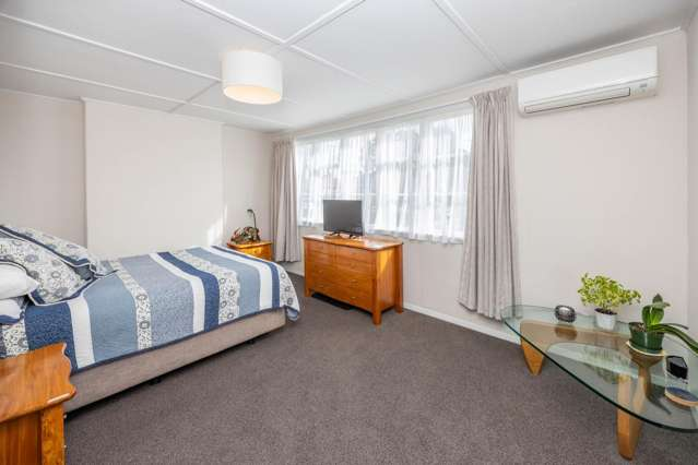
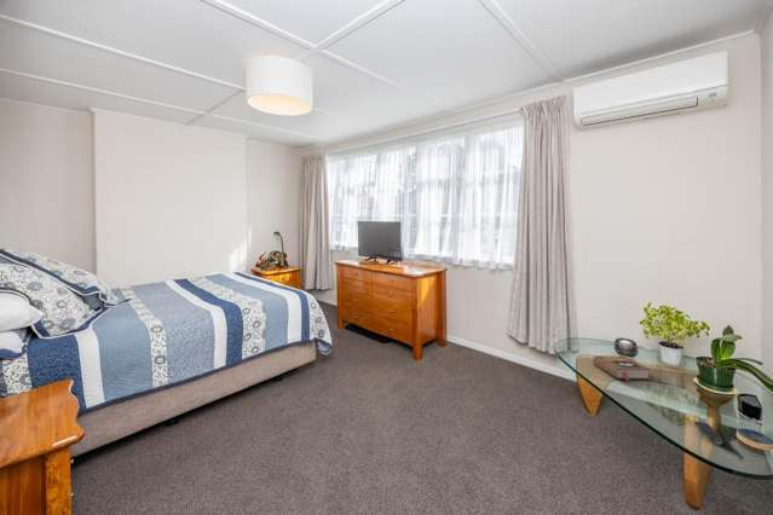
+ remote control [693,419,725,446]
+ book [592,354,652,381]
